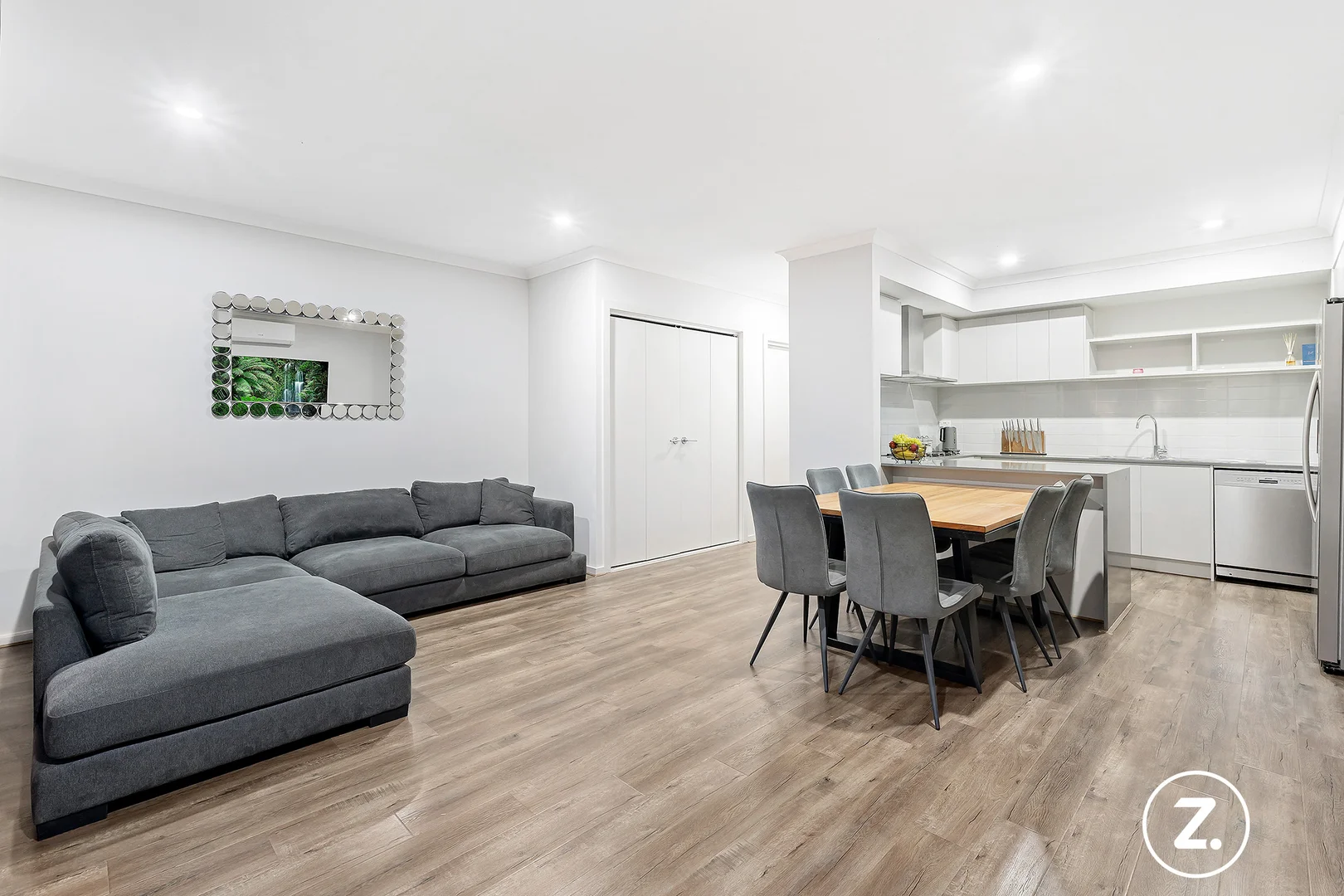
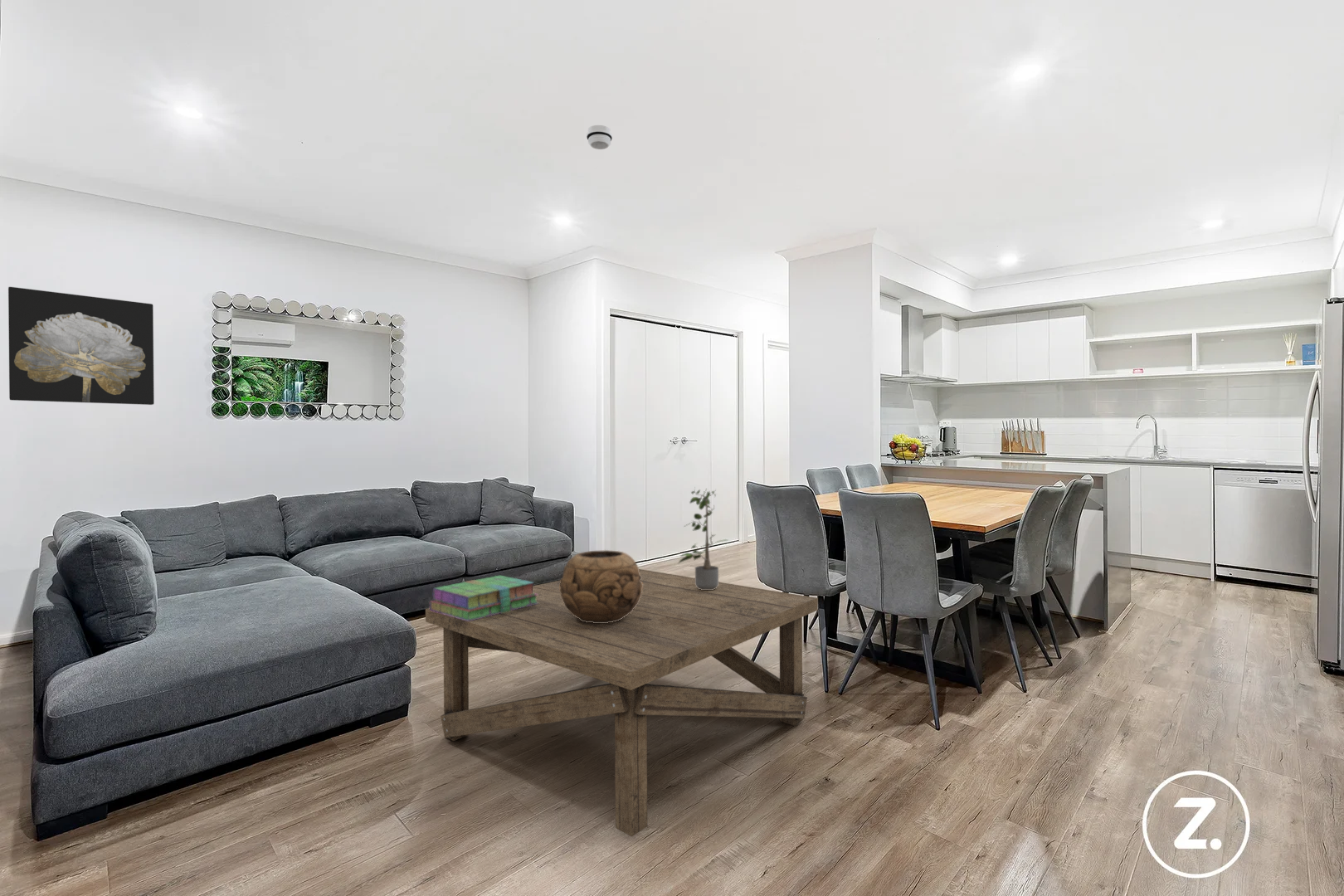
+ decorative bowl [560,549,643,623]
+ wall art [7,286,155,406]
+ stack of books [428,575,538,621]
+ smoke detector [586,124,613,150]
+ coffee table [425,568,819,837]
+ potted plant [677,487,729,590]
